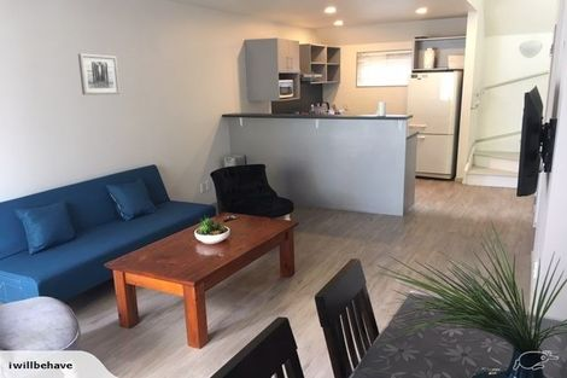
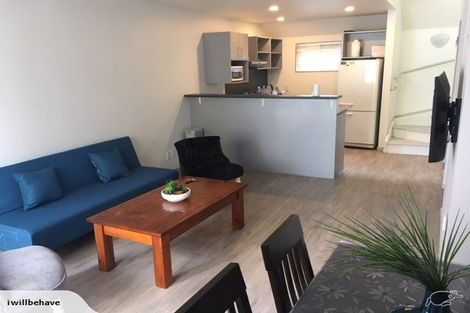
- wall art [77,53,121,95]
